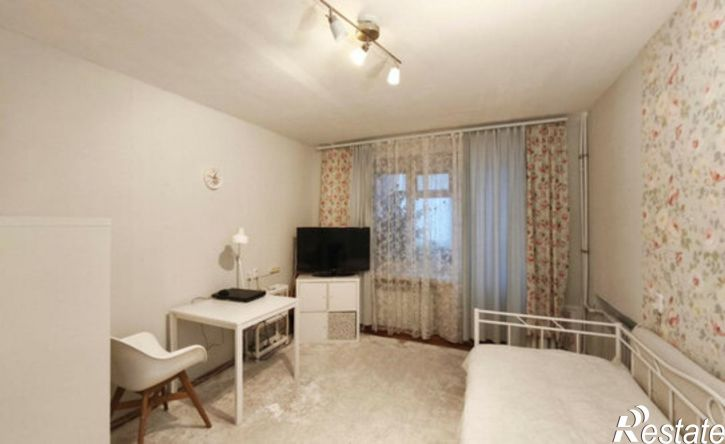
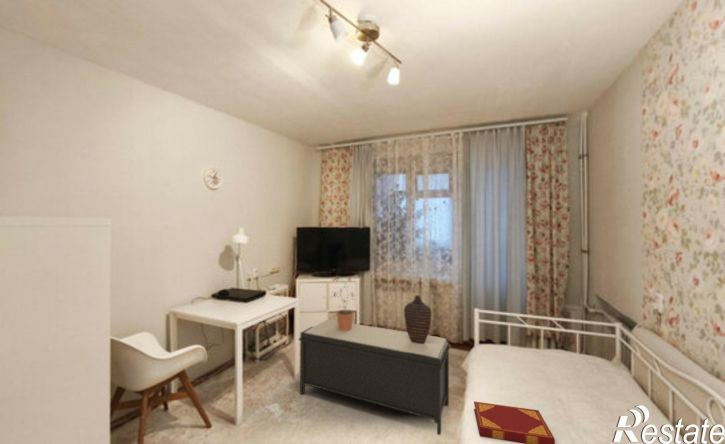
+ bench [298,319,451,436]
+ decorative vase [403,294,433,344]
+ potted plant [331,275,356,331]
+ hardback book [473,401,556,444]
